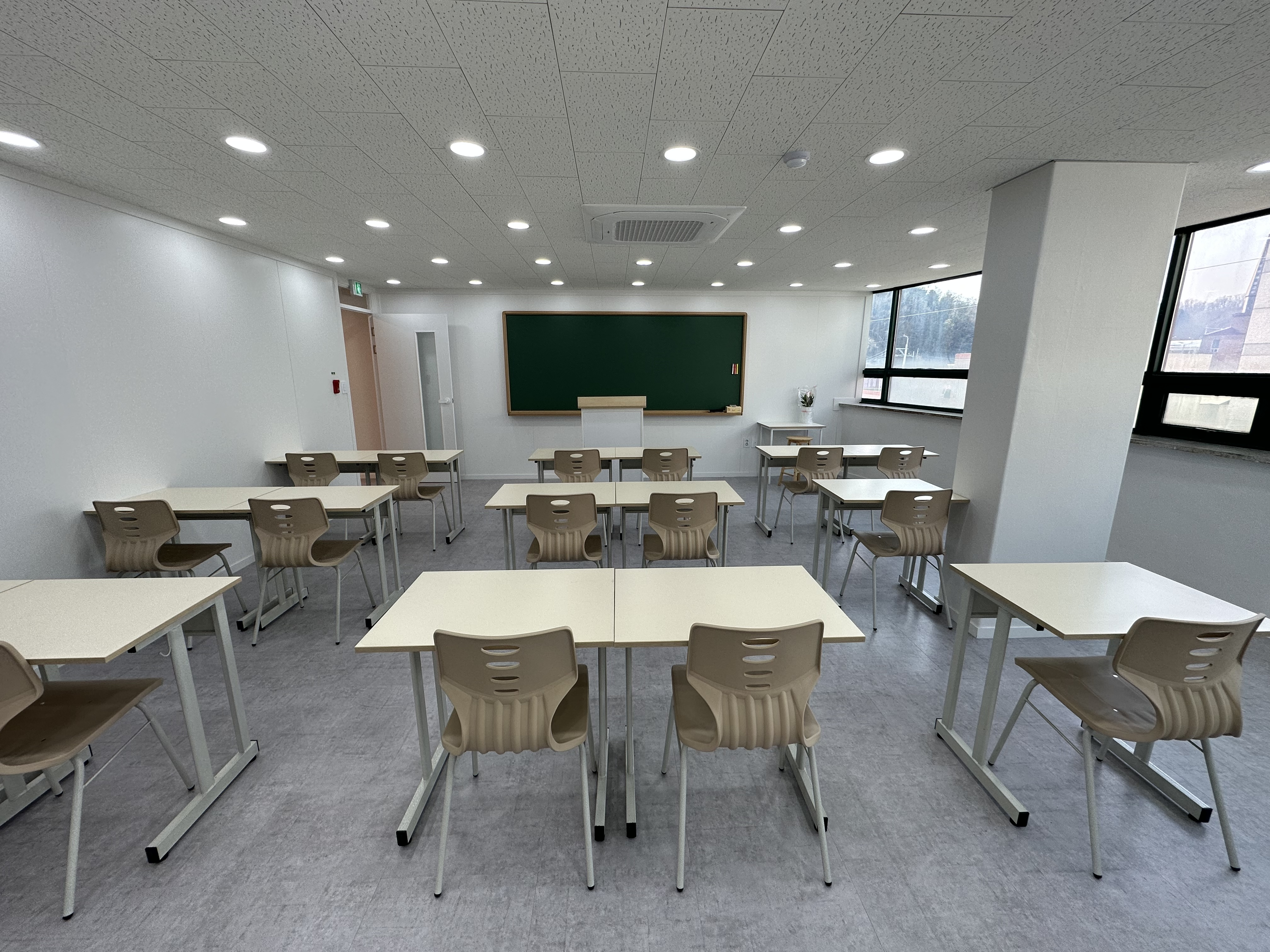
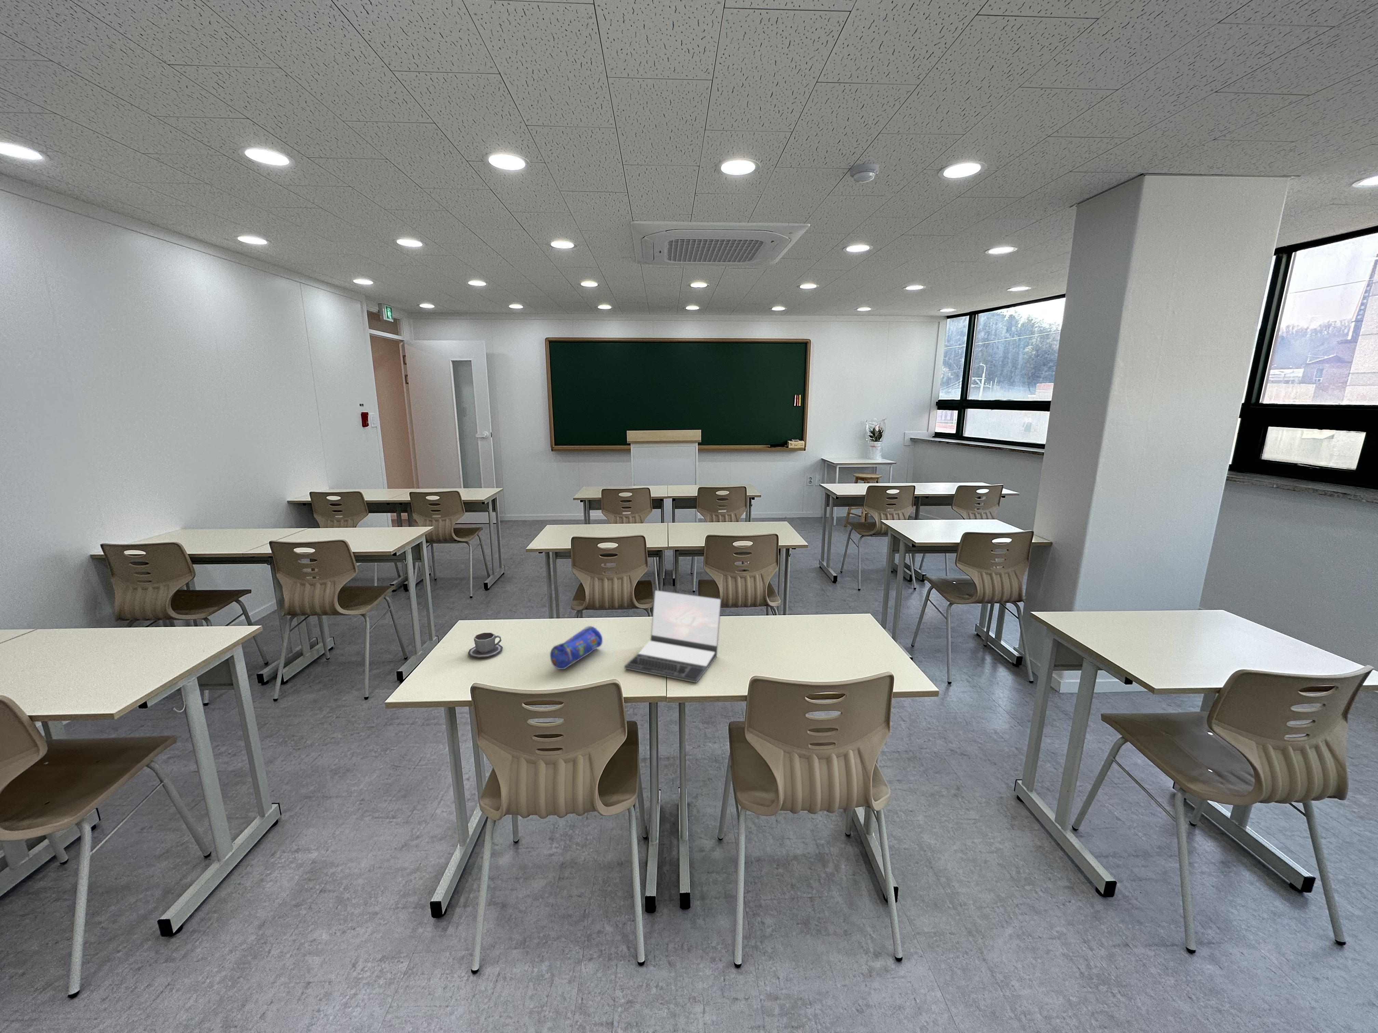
+ laptop [624,589,722,684]
+ cup [468,633,503,659]
+ pencil case [549,625,603,669]
